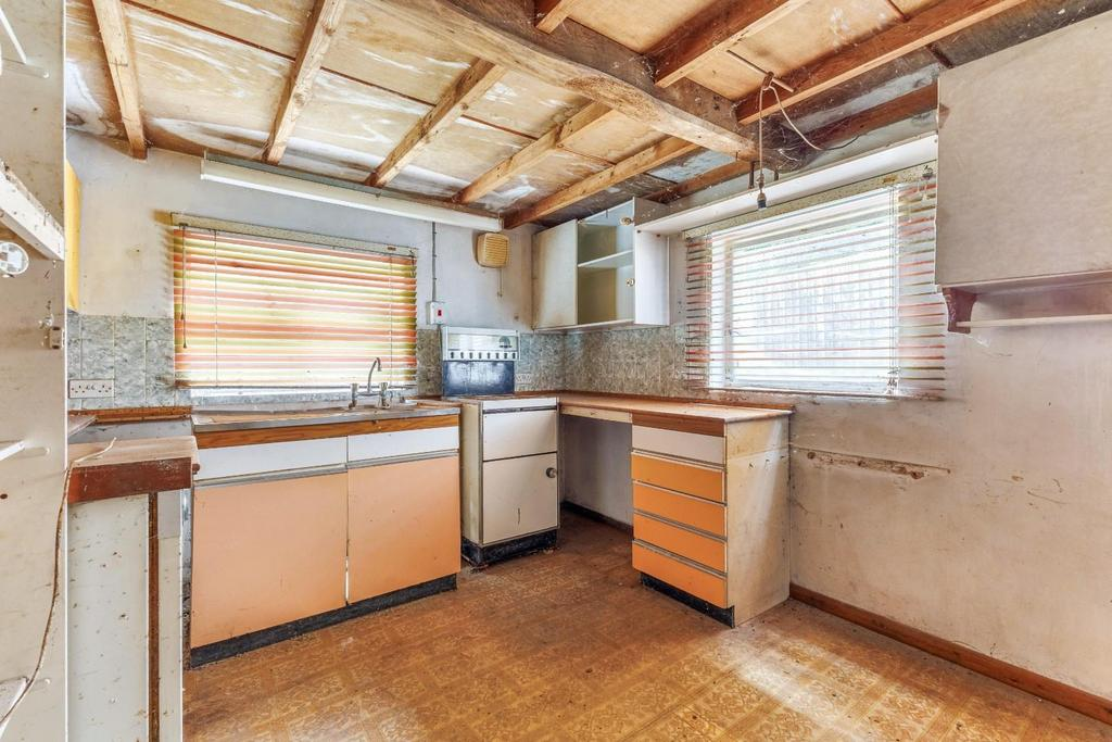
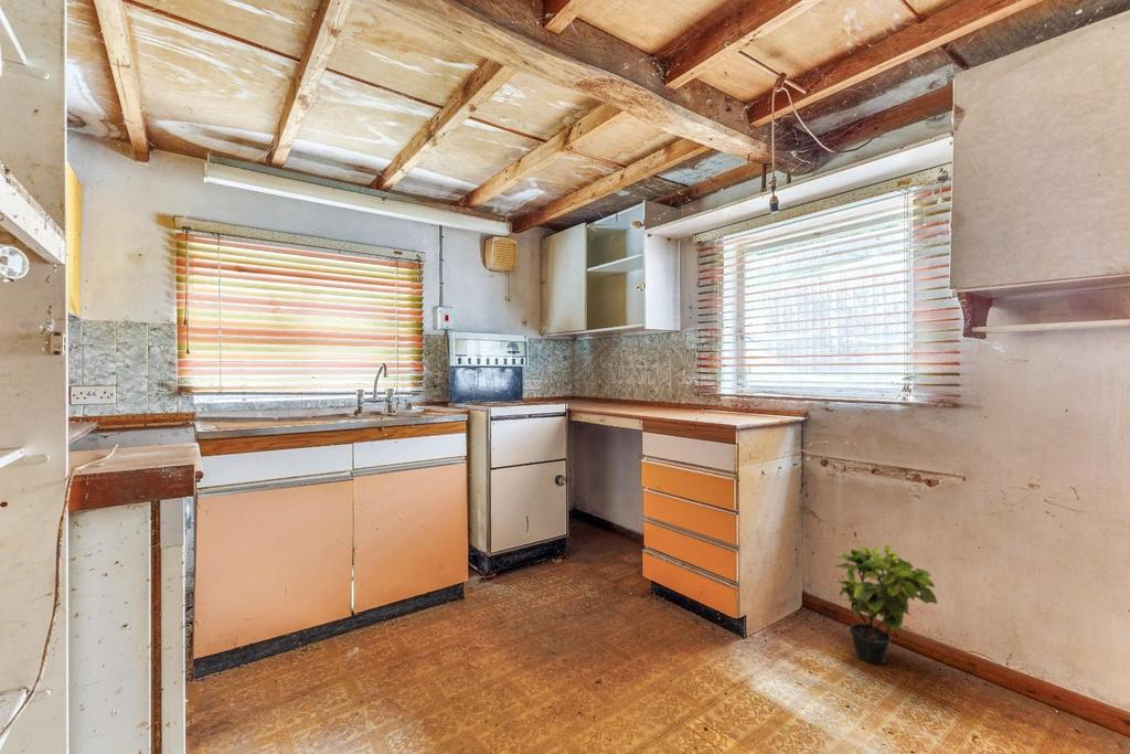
+ potted plant [833,543,938,665]
